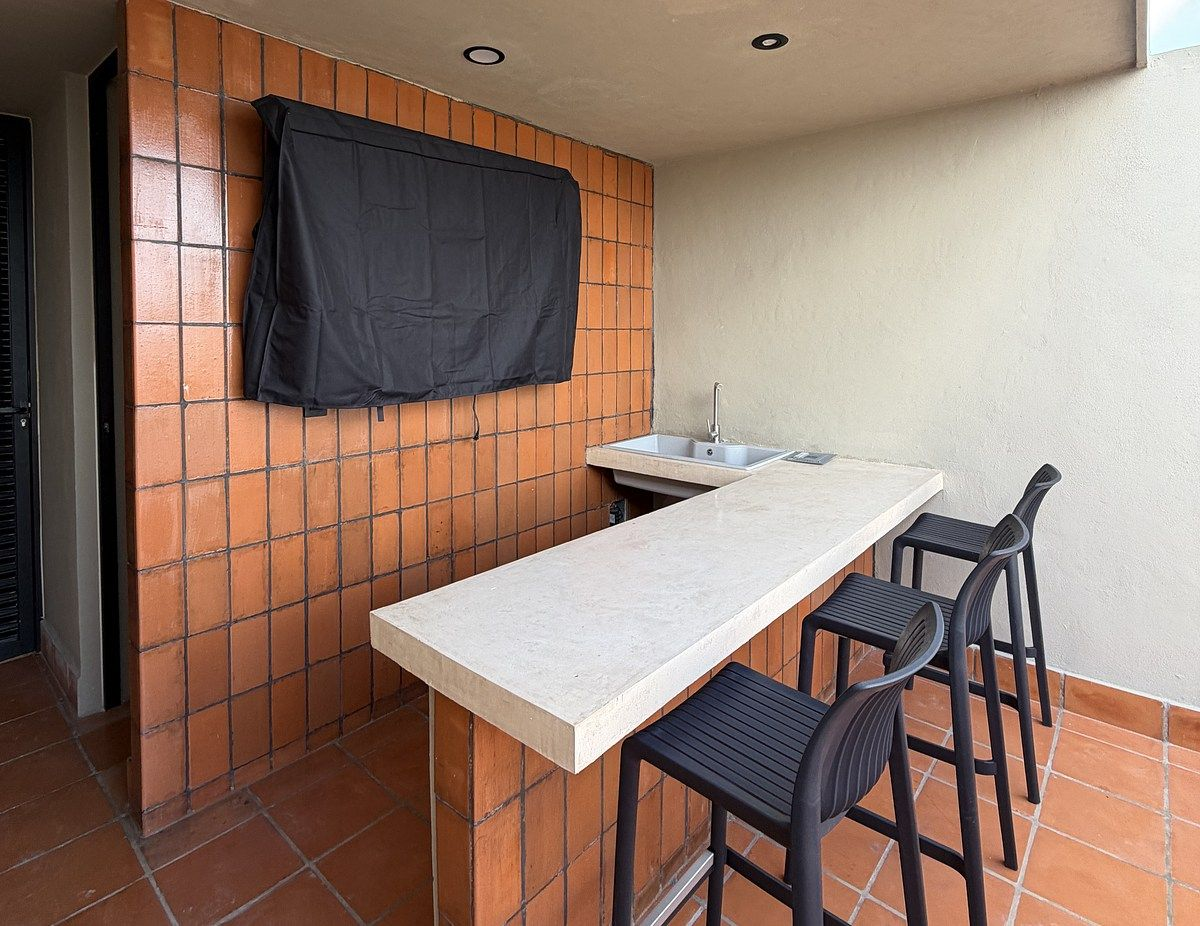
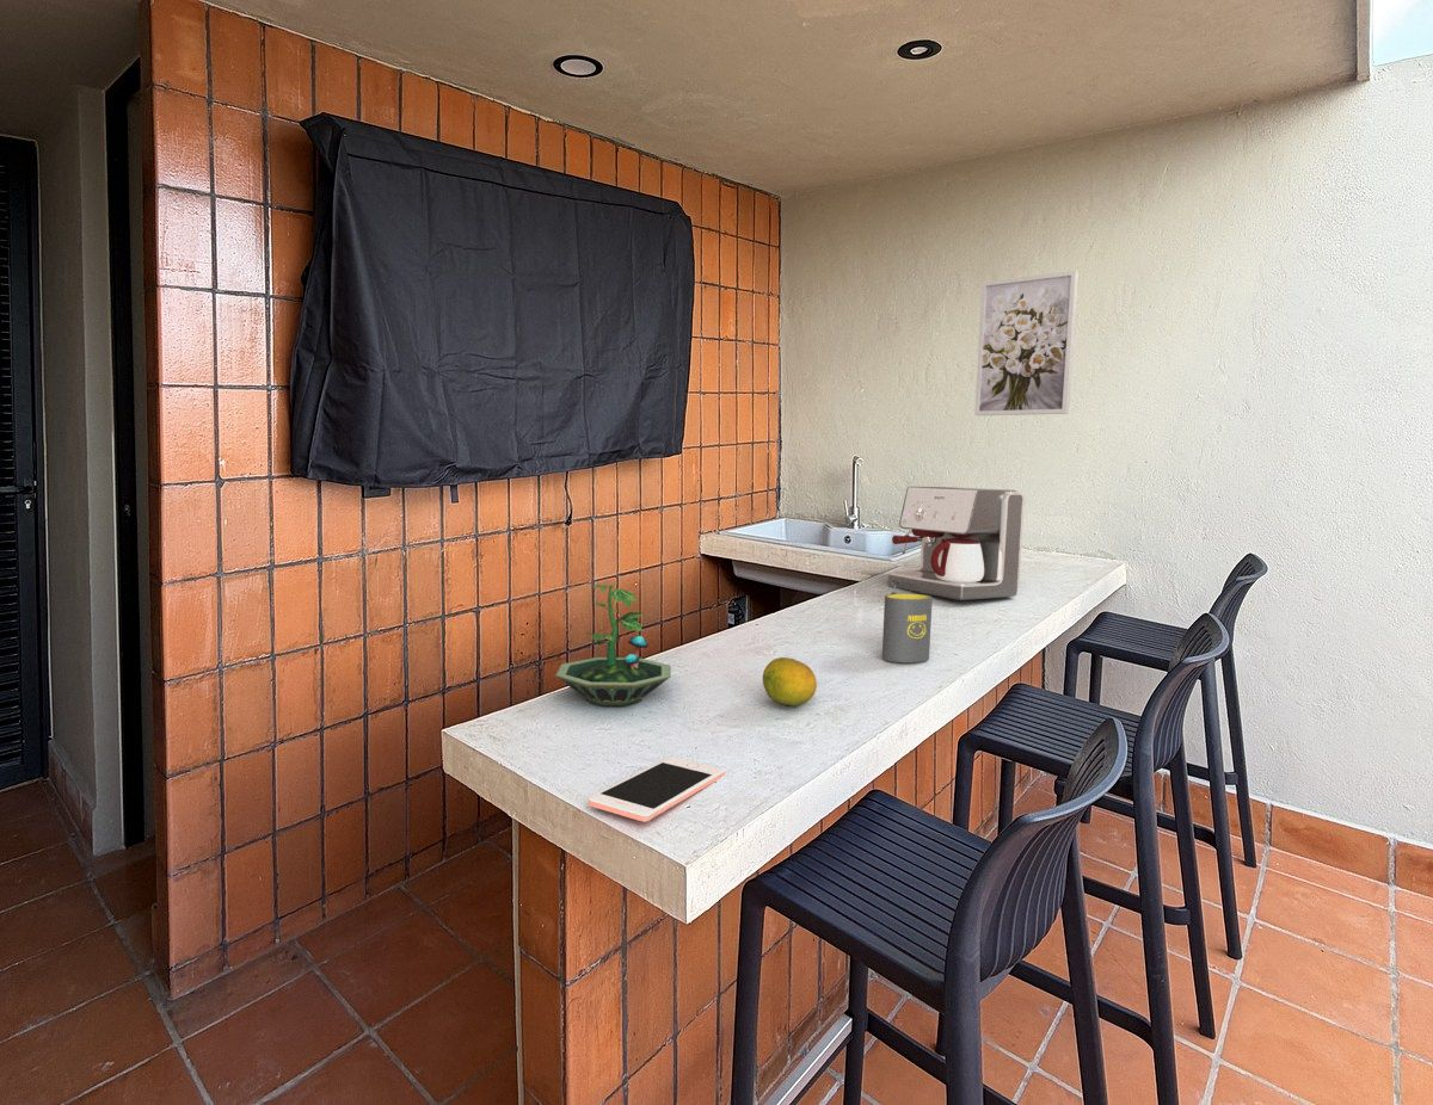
+ wall art [973,270,1080,416]
+ mug [881,591,934,663]
+ cell phone [588,755,726,823]
+ fruit [762,656,818,708]
+ coffee maker [887,486,1026,601]
+ terrarium [554,584,672,706]
